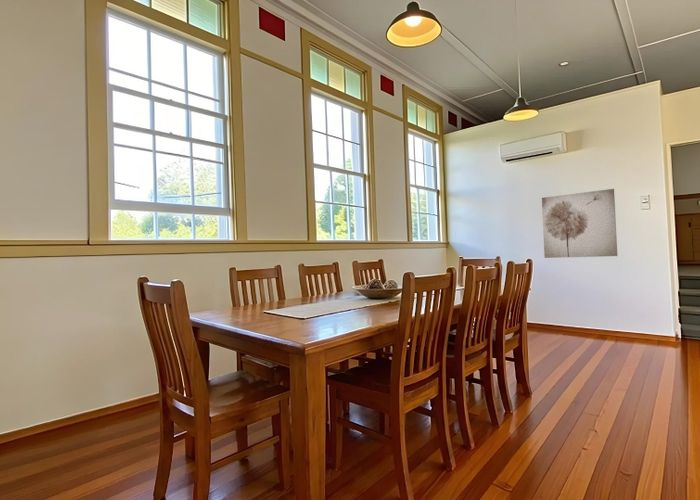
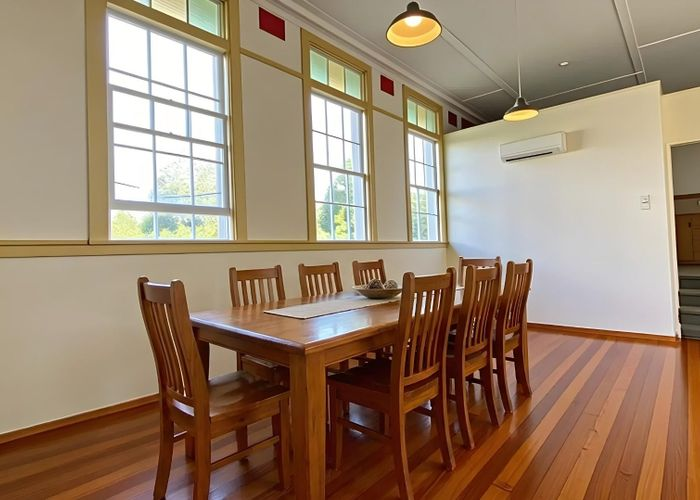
- wall art [541,188,618,259]
